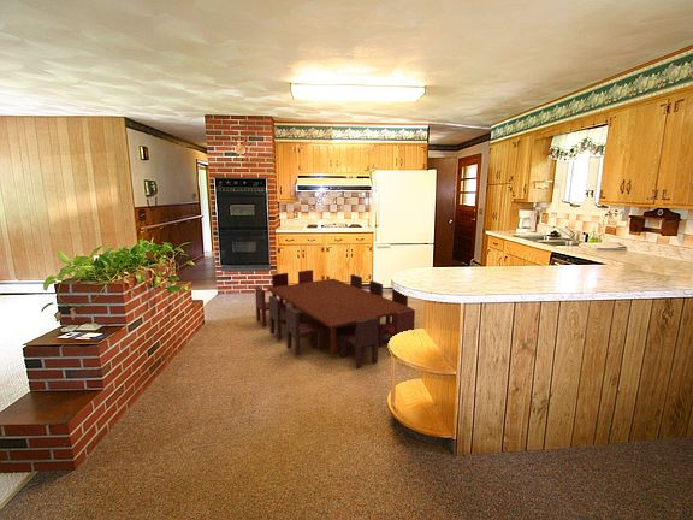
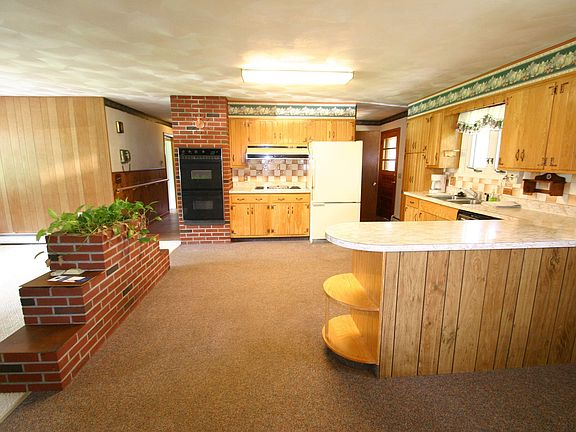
- dining table [254,268,416,368]
